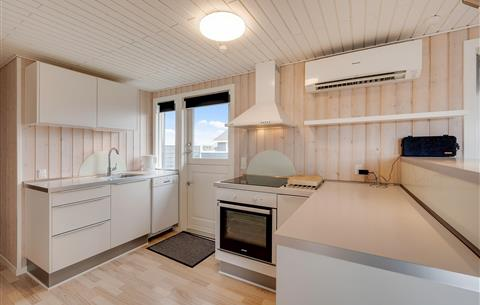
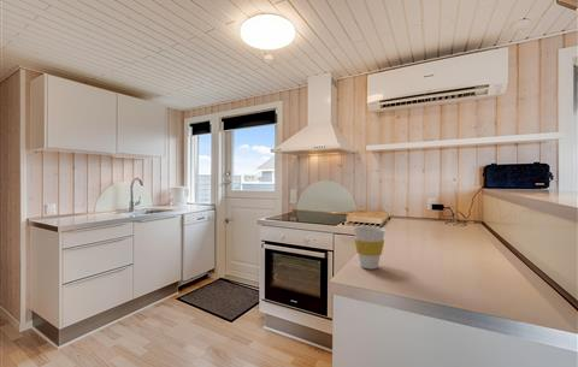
+ cup [353,225,387,271]
